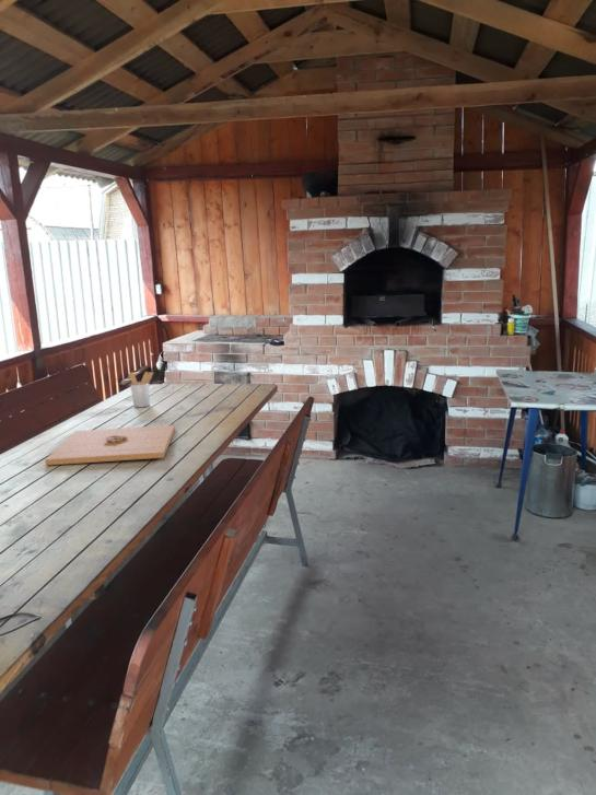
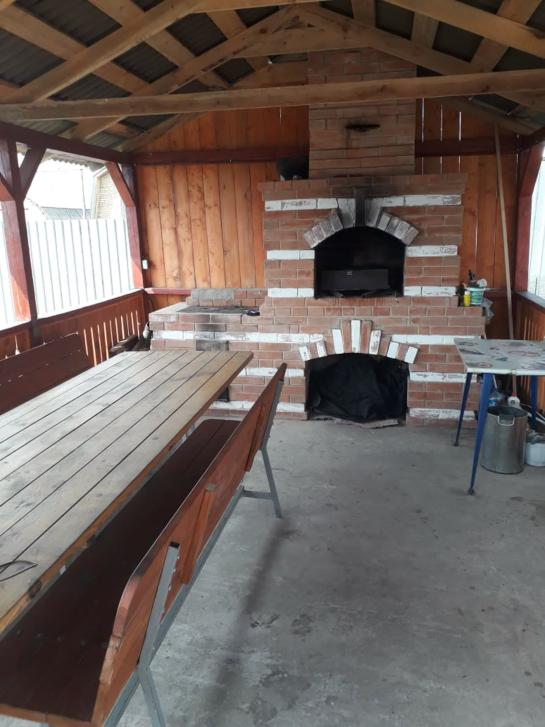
- platter [44,424,176,466]
- utensil holder [128,371,154,408]
